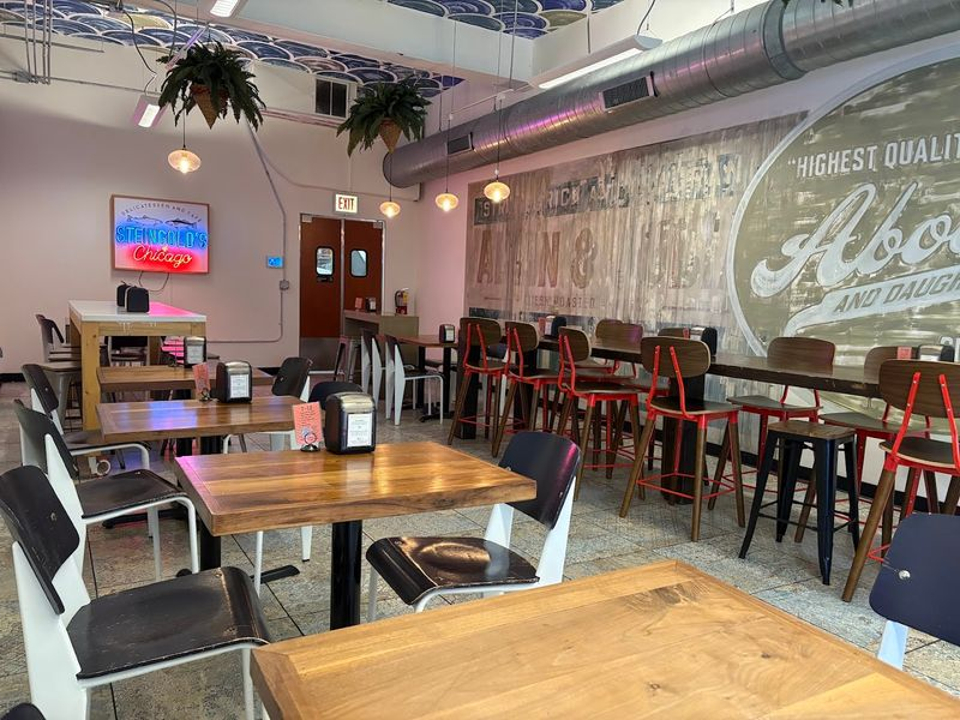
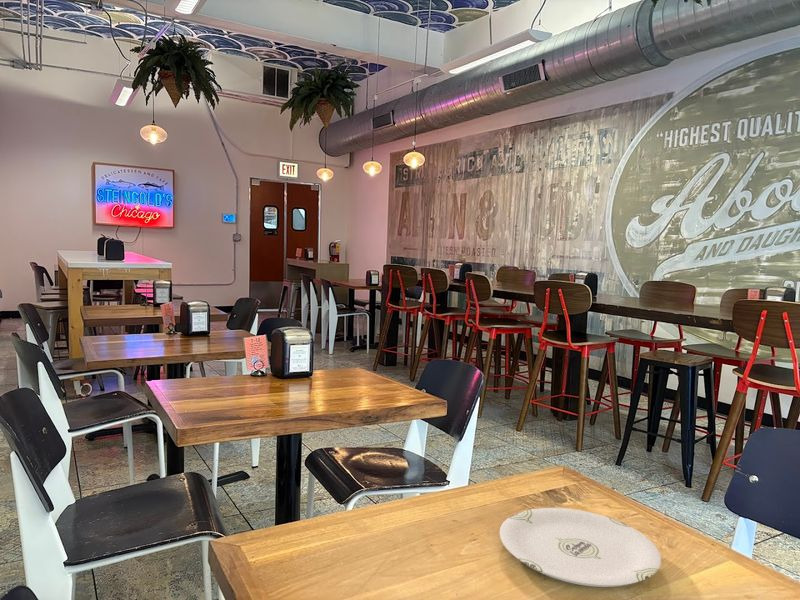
+ plate [499,507,662,588]
